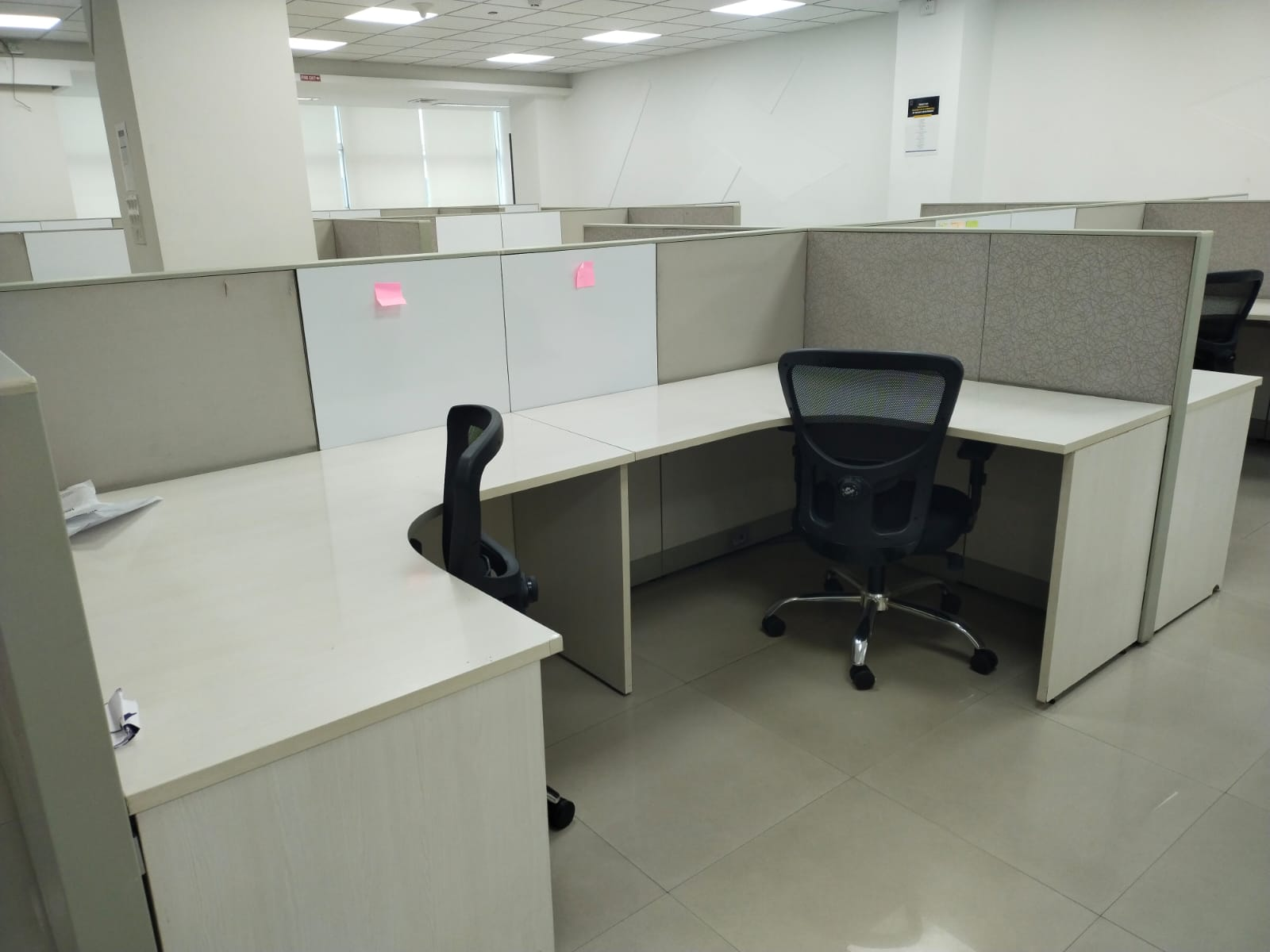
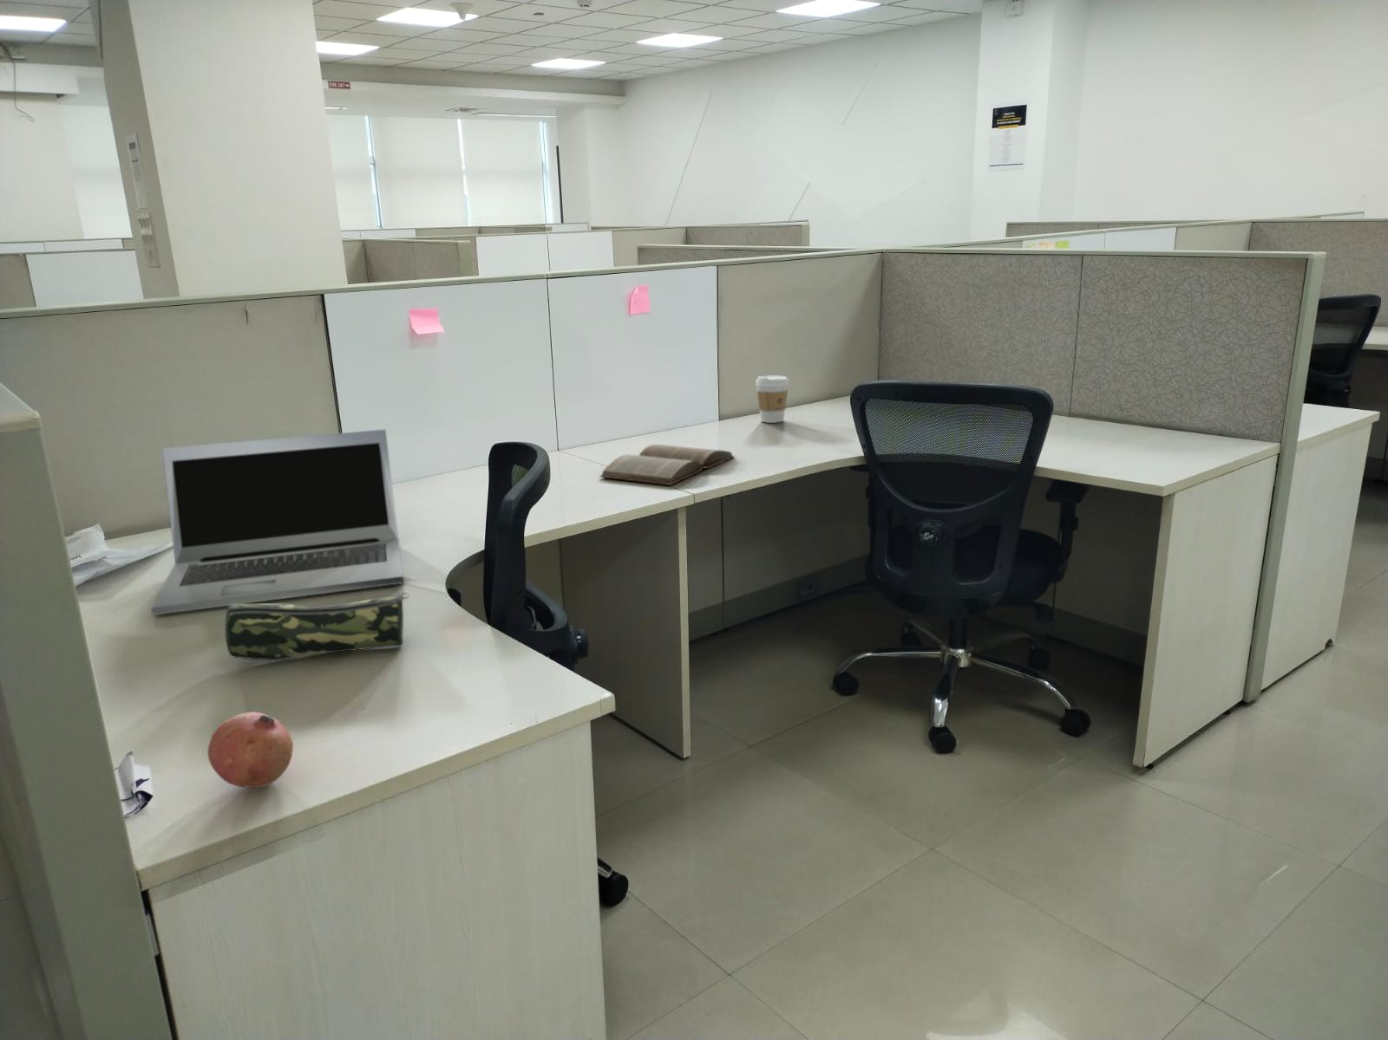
+ laptop [150,428,404,616]
+ pencil case [224,592,410,661]
+ book [599,444,736,486]
+ coffee cup [755,376,789,424]
+ pomegranate [208,711,294,789]
